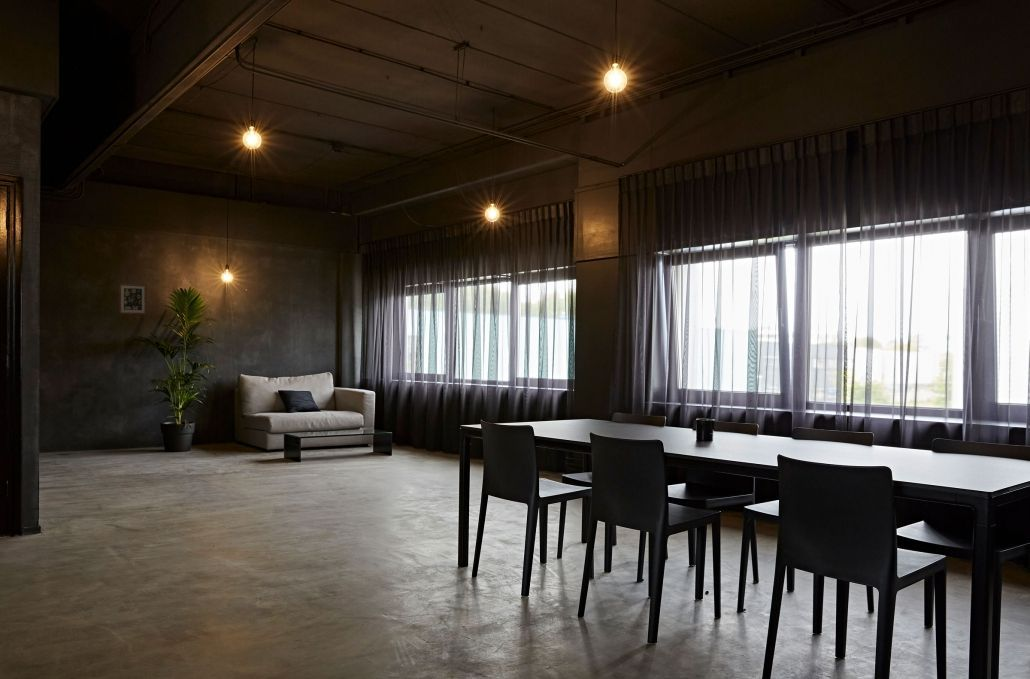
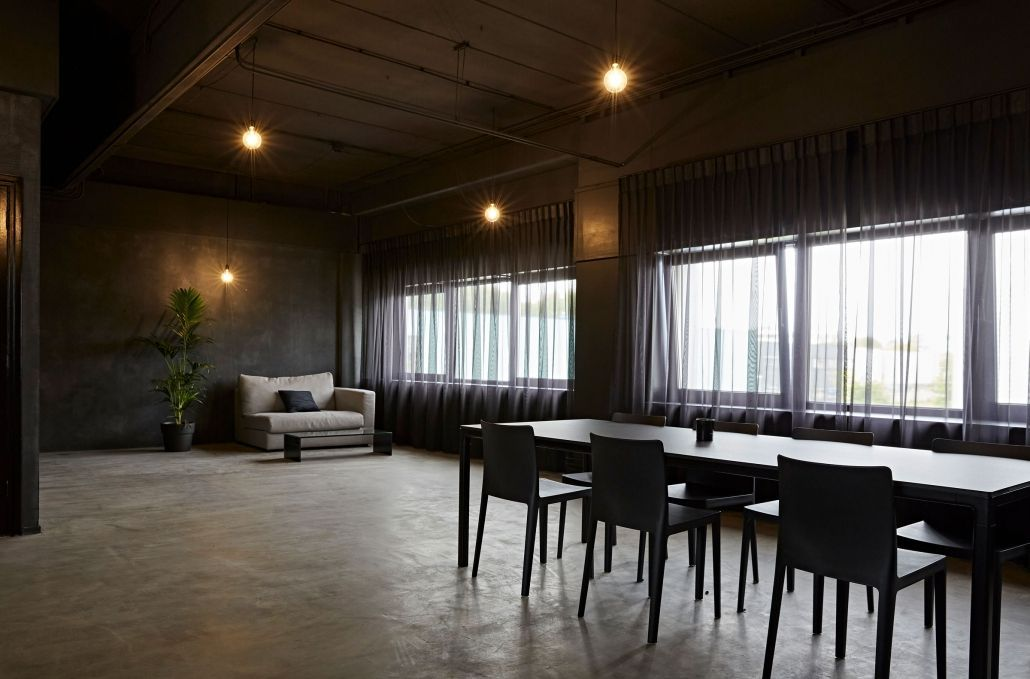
- wall art [118,283,148,316]
